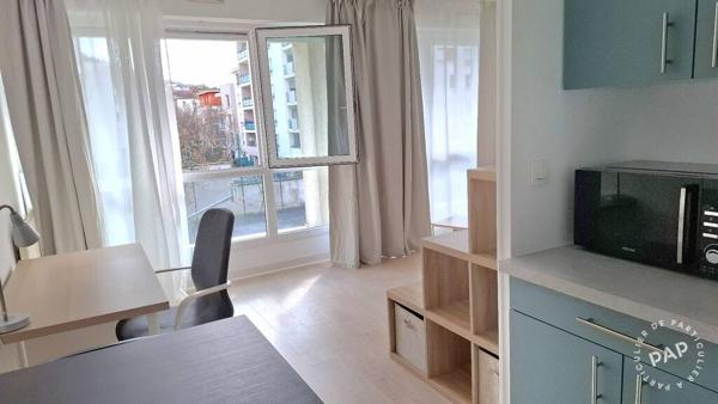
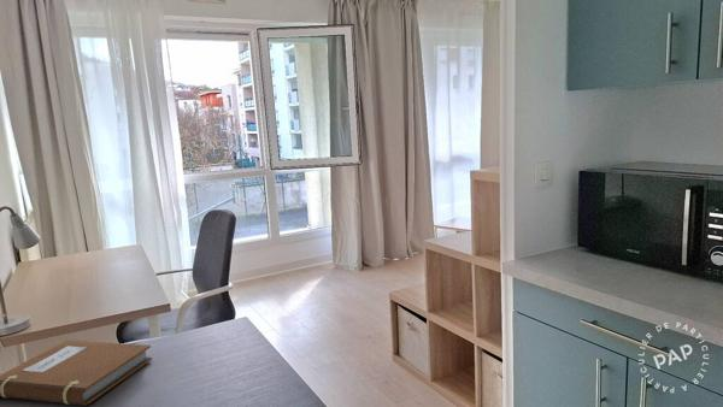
+ notebook [0,340,153,407]
